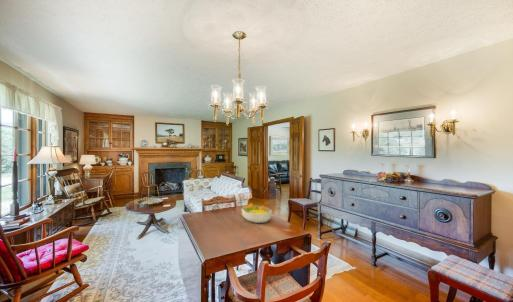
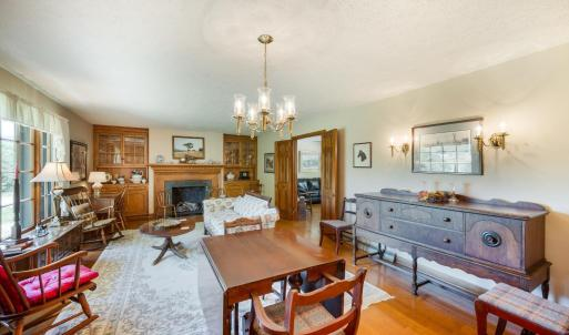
- fruit bowl [241,202,273,224]
